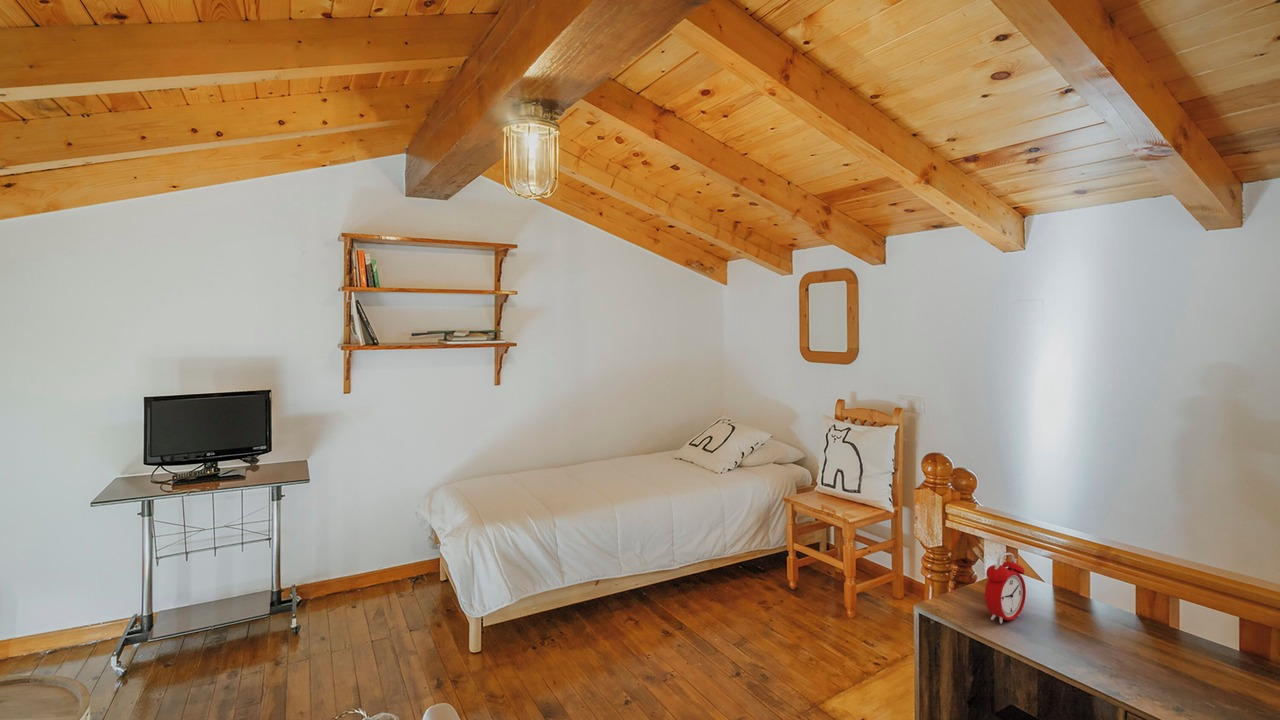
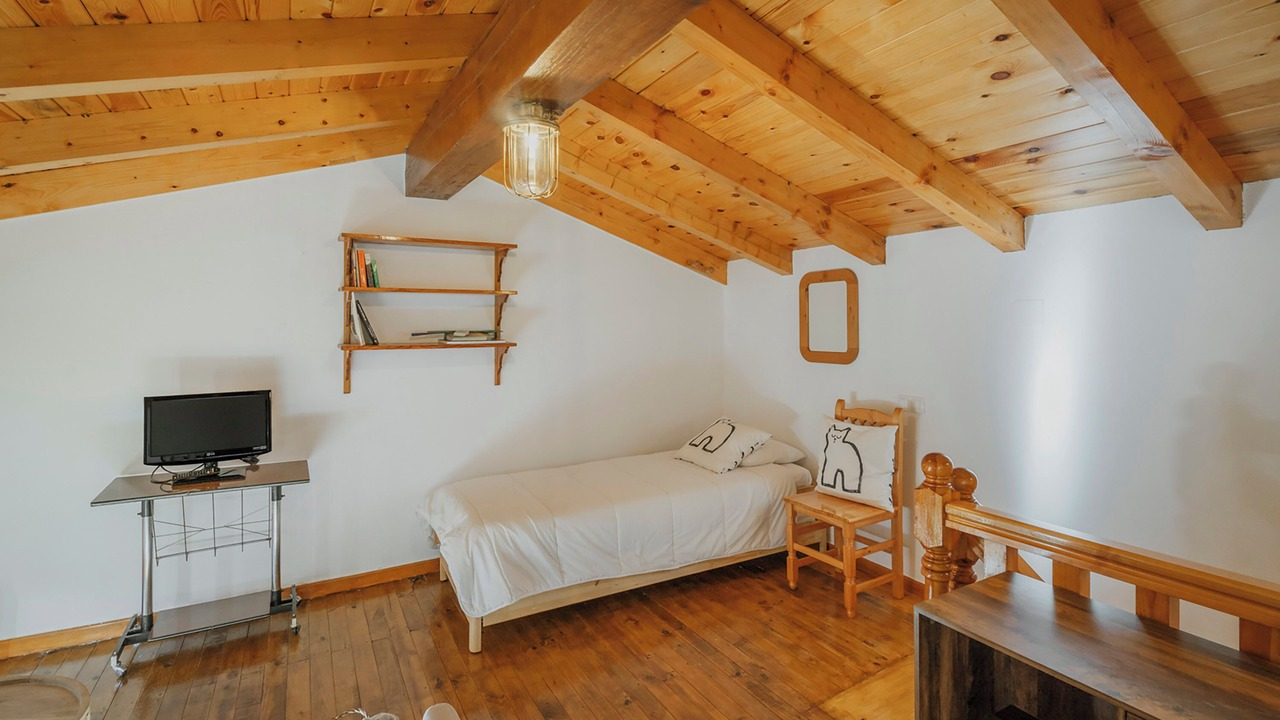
- alarm clock [984,552,1027,624]
